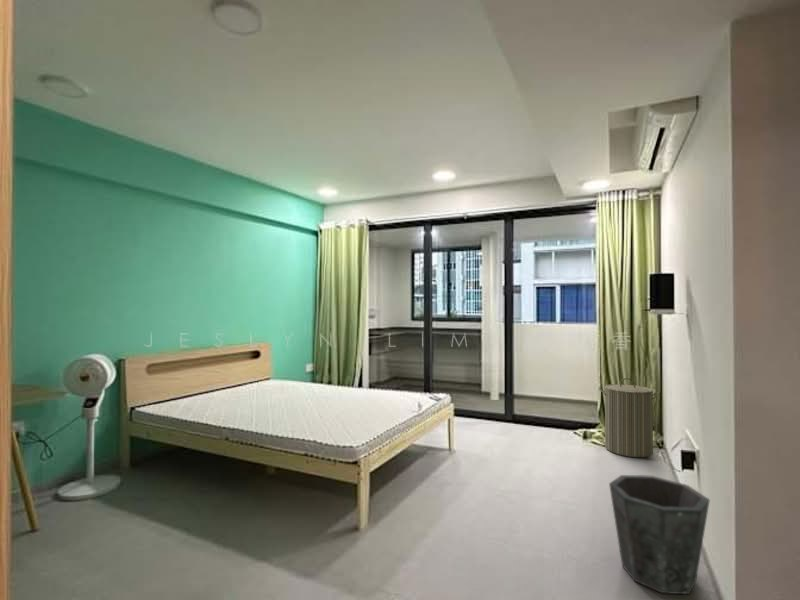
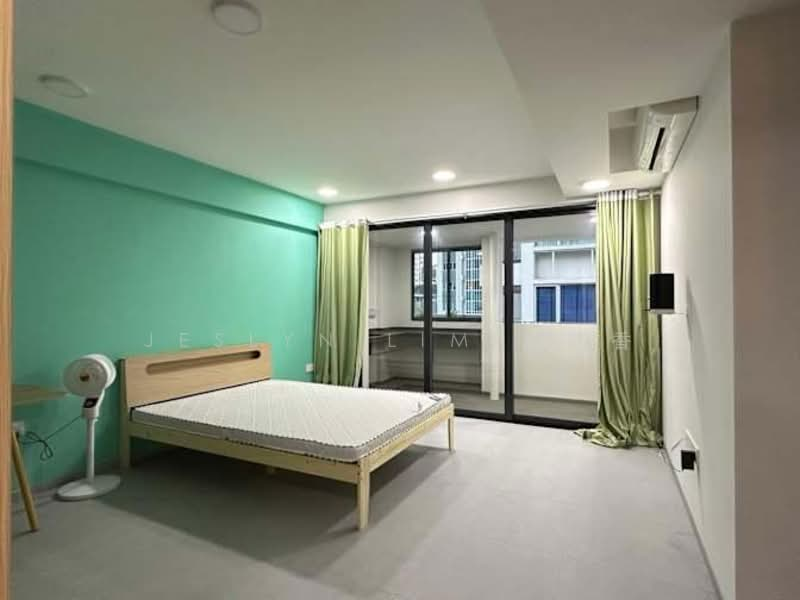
- laundry hamper [598,377,660,458]
- waste bin [608,474,711,595]
